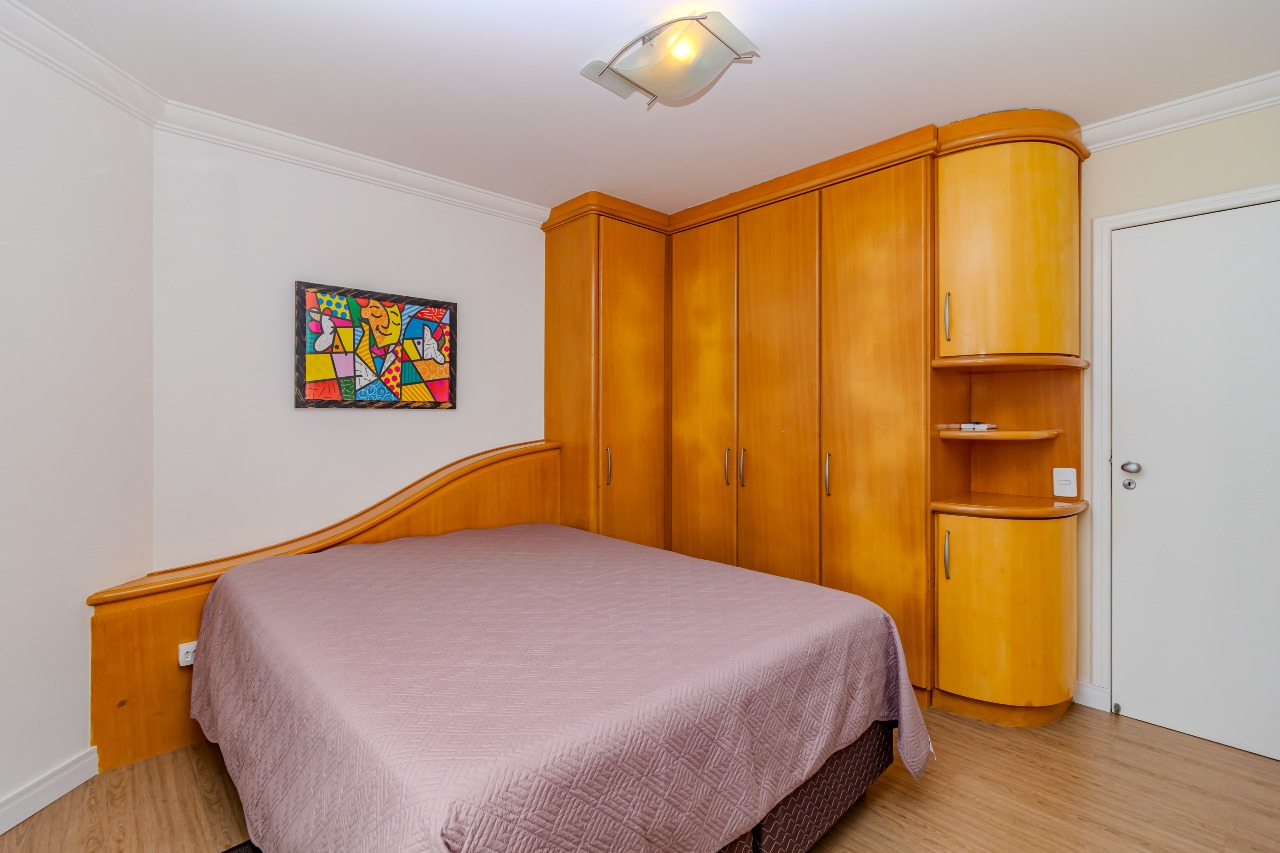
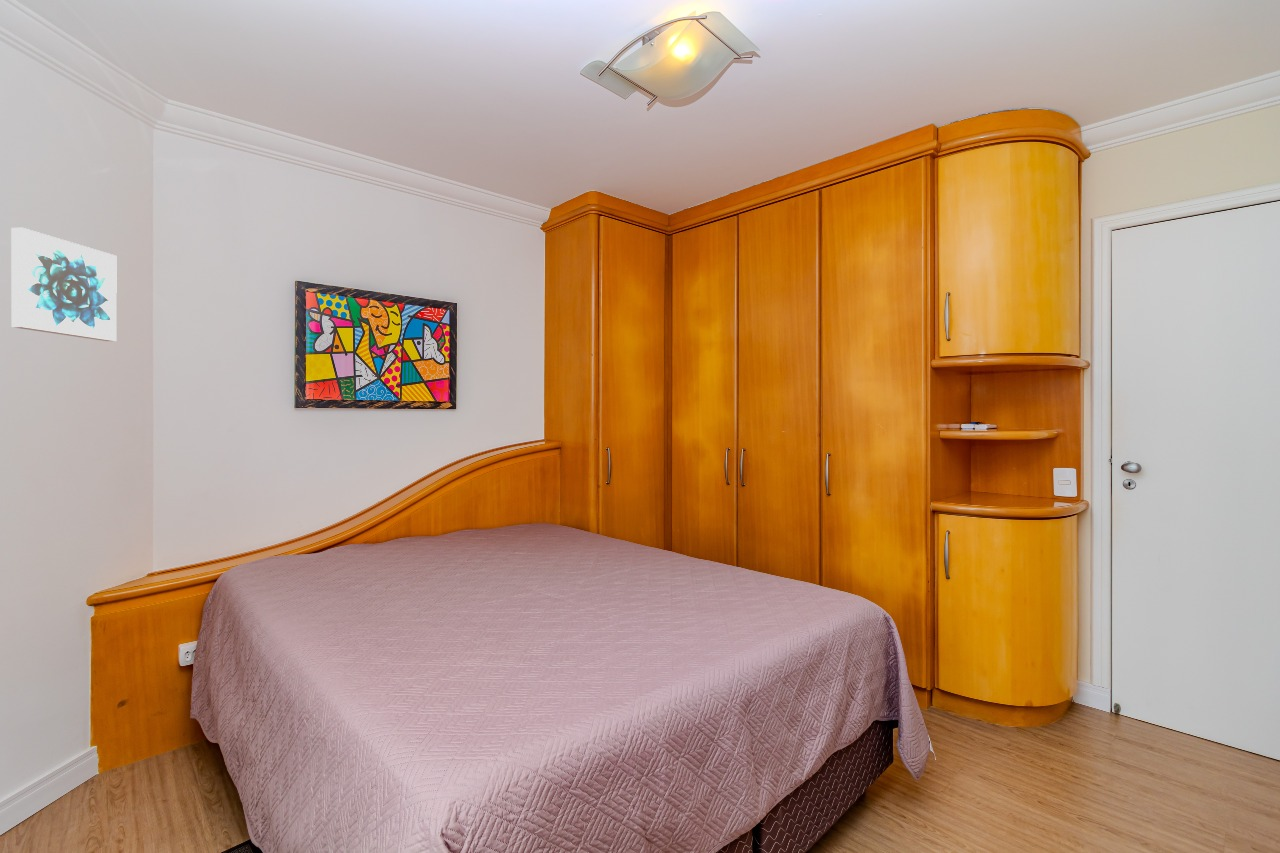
+ wall art [10,227,118,342]
